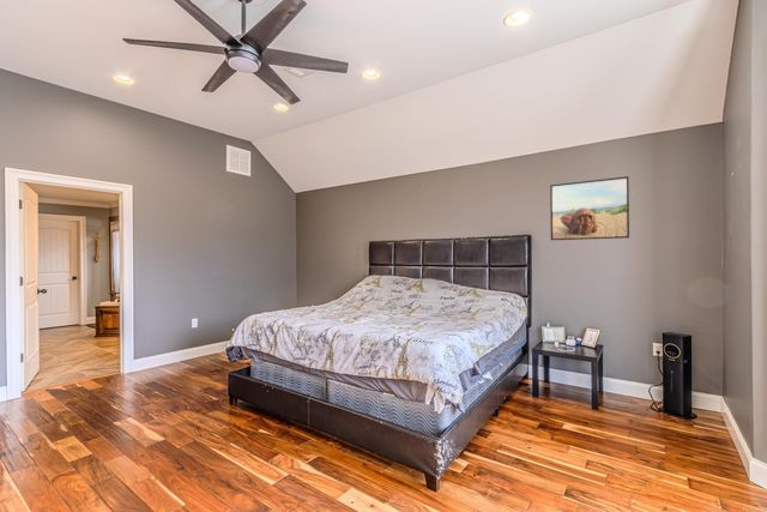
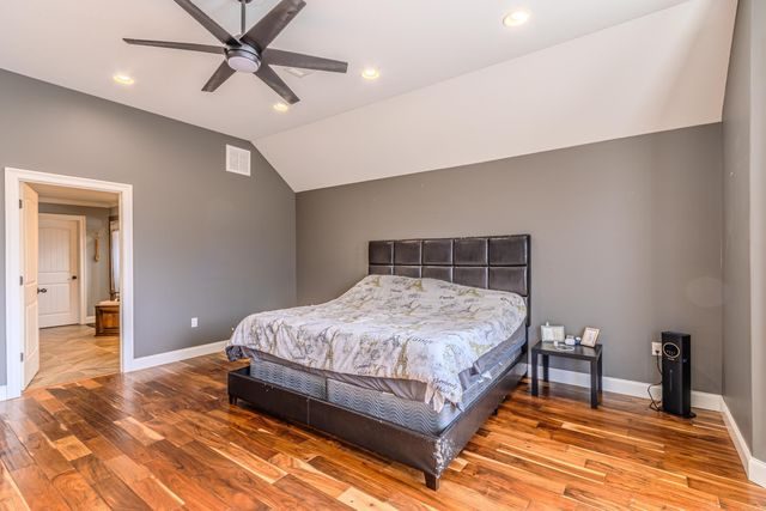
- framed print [549,175,630,241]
